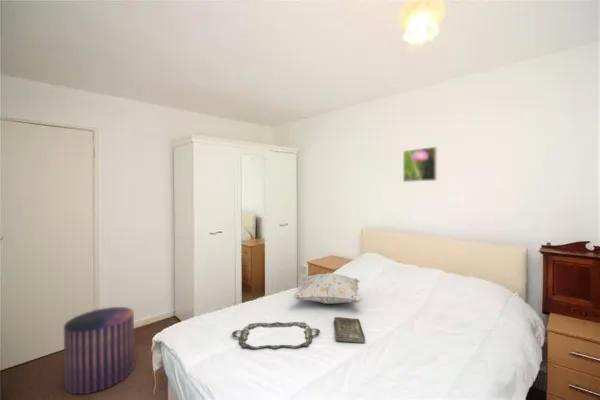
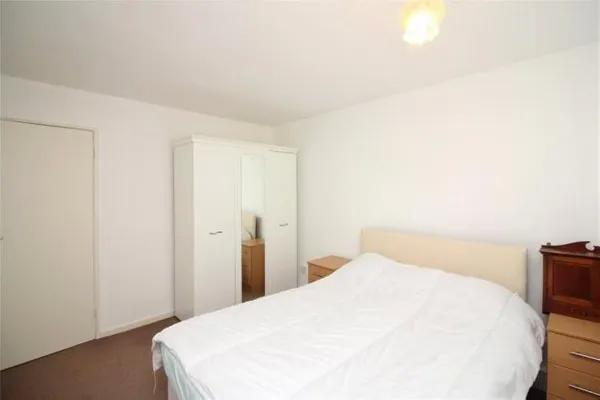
- serving tray [231,321,321,350]
- decorative pillow [293,272,365,305]
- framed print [402,146,438,183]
- book [333,316,366,344]
- stool [63,306,135,395]
